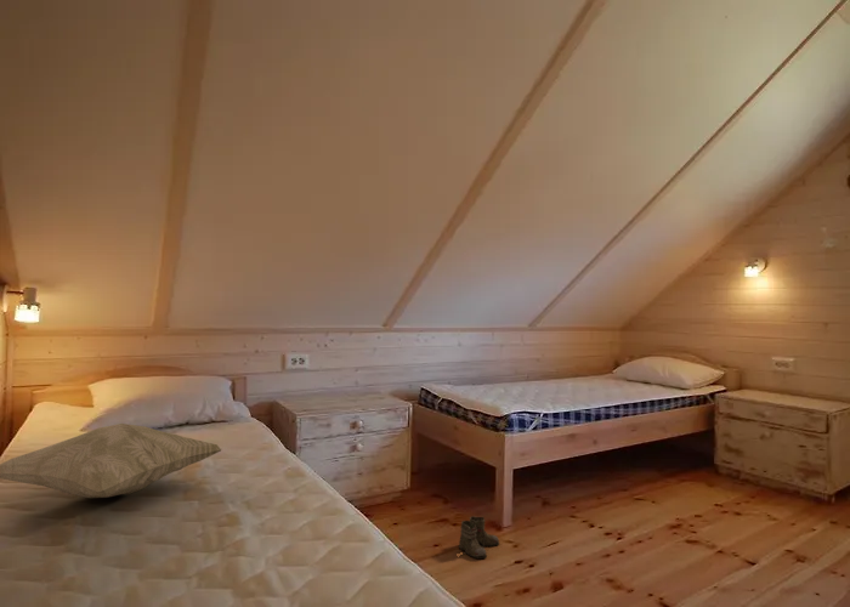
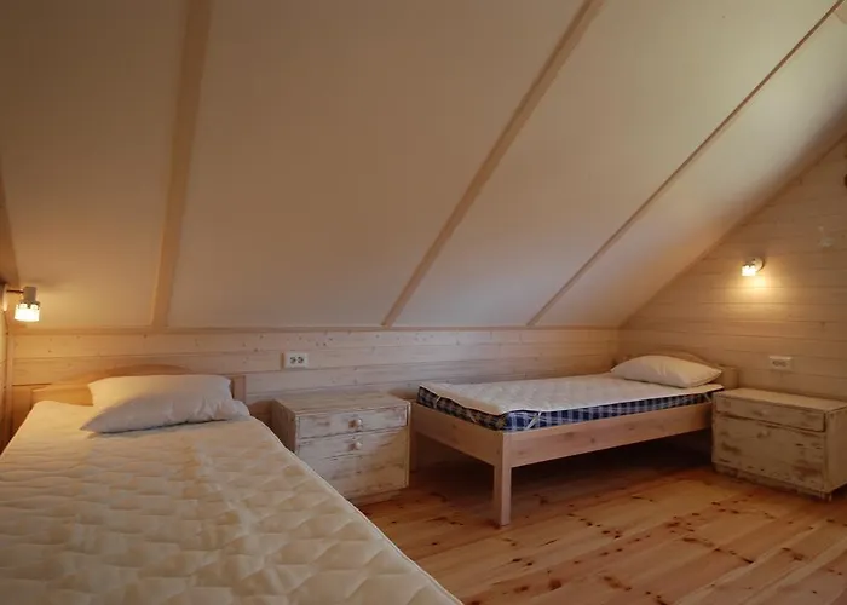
- decorative pillow [0,422,222,499]
- boots [458,515,500,560]
